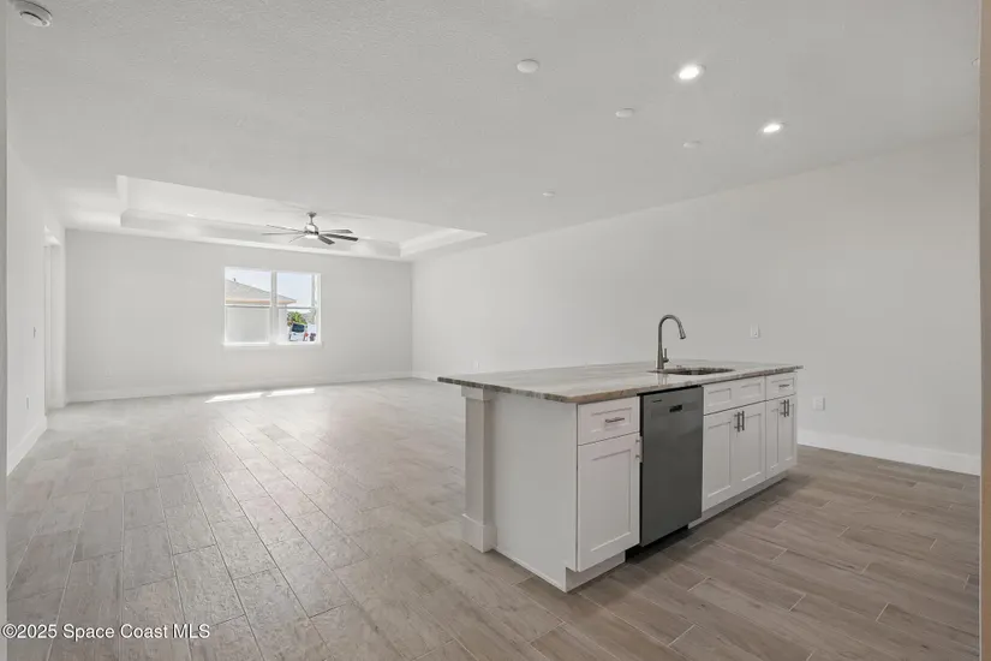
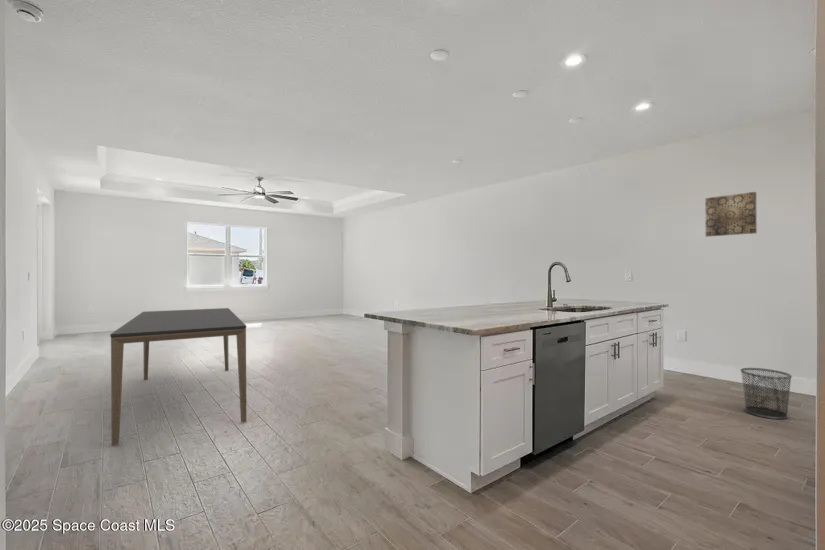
+ waste bin [739,367,793,420]
+ wall art [704,191,758,238]
+ dining table [109,307,248,447]
